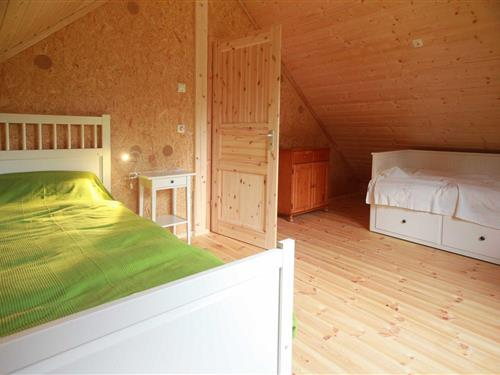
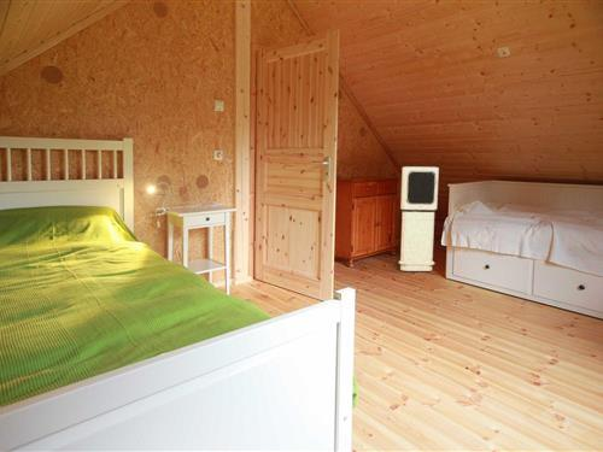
+ air purifier [398,165,440,272]
